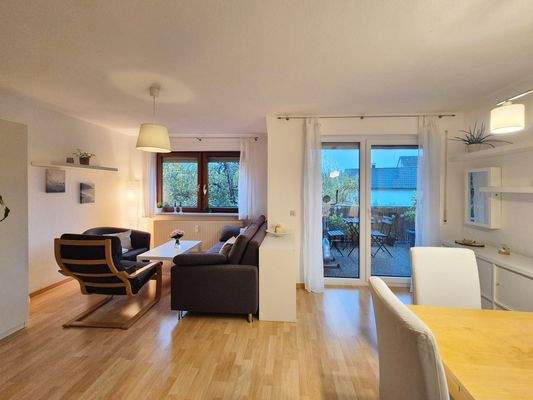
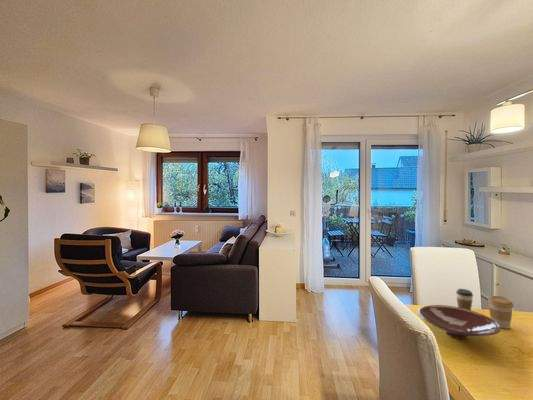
+ coffee cup [487,295,514,330]
+ bowl [417,304,502,340]
+ coffee cup [455,288,474,311]
